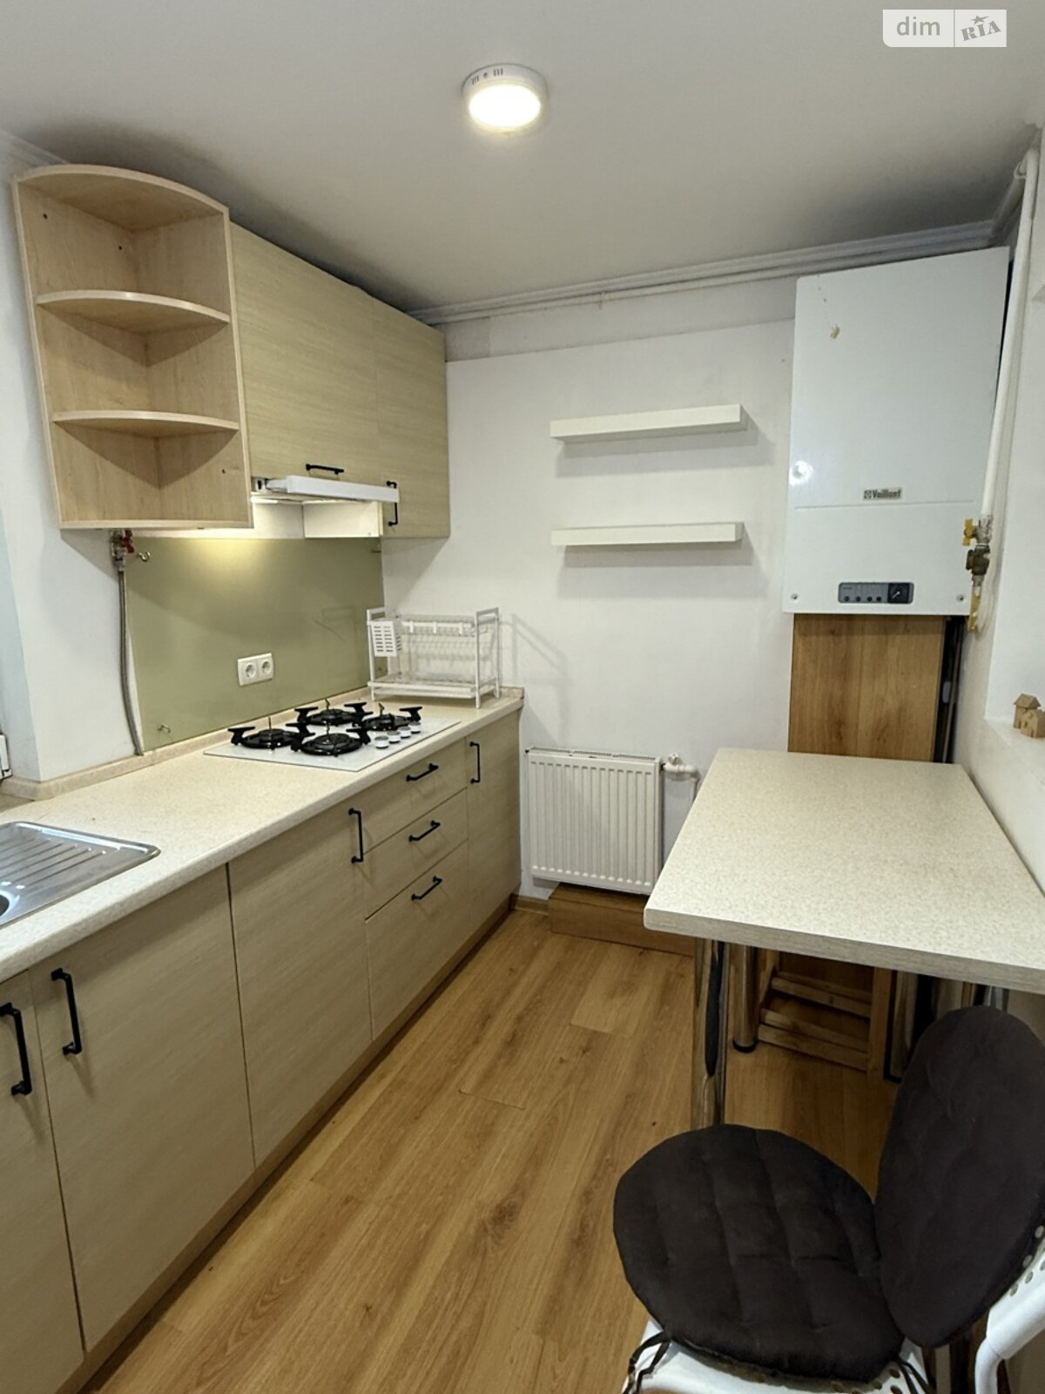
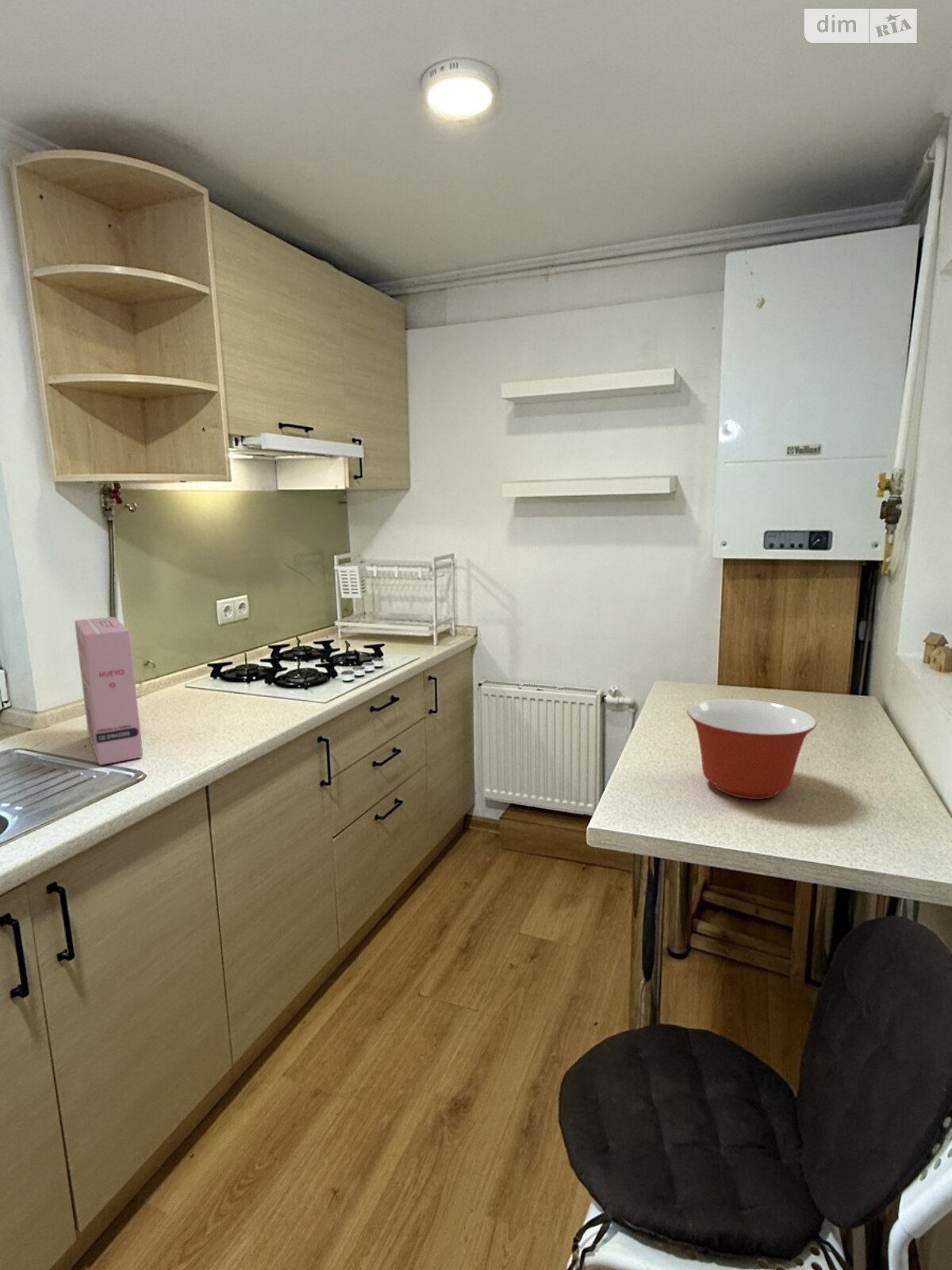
+ cereal box [74,616,144,766]
+ mixing bowl [686,698,818,800]
